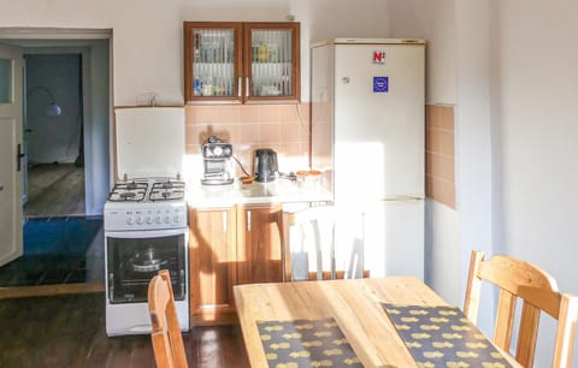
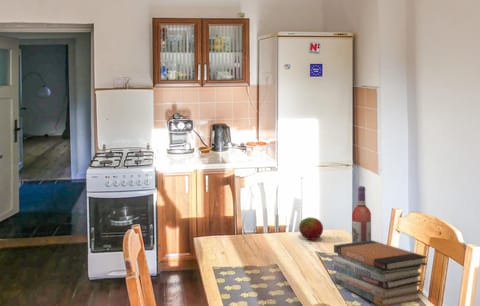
+ book stack [332,239,428,306]
+ fruit [298,216,324,241]
+ wine bottle [351,185,372,243]
